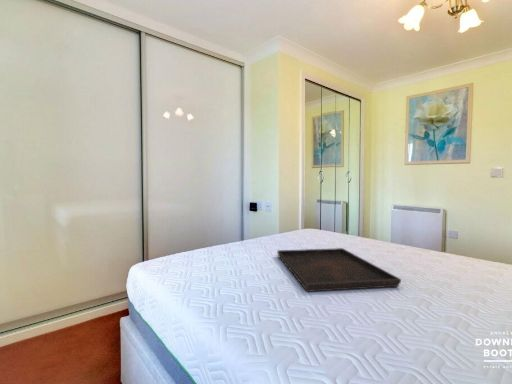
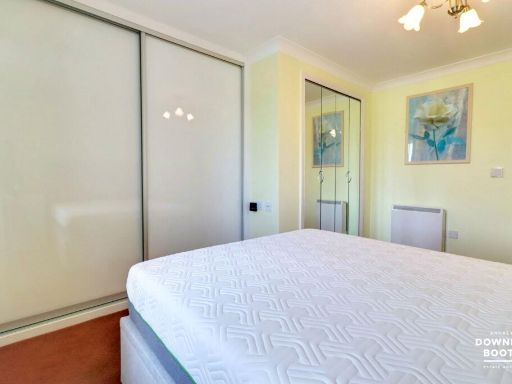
- serving tray [276,247,402,293]
